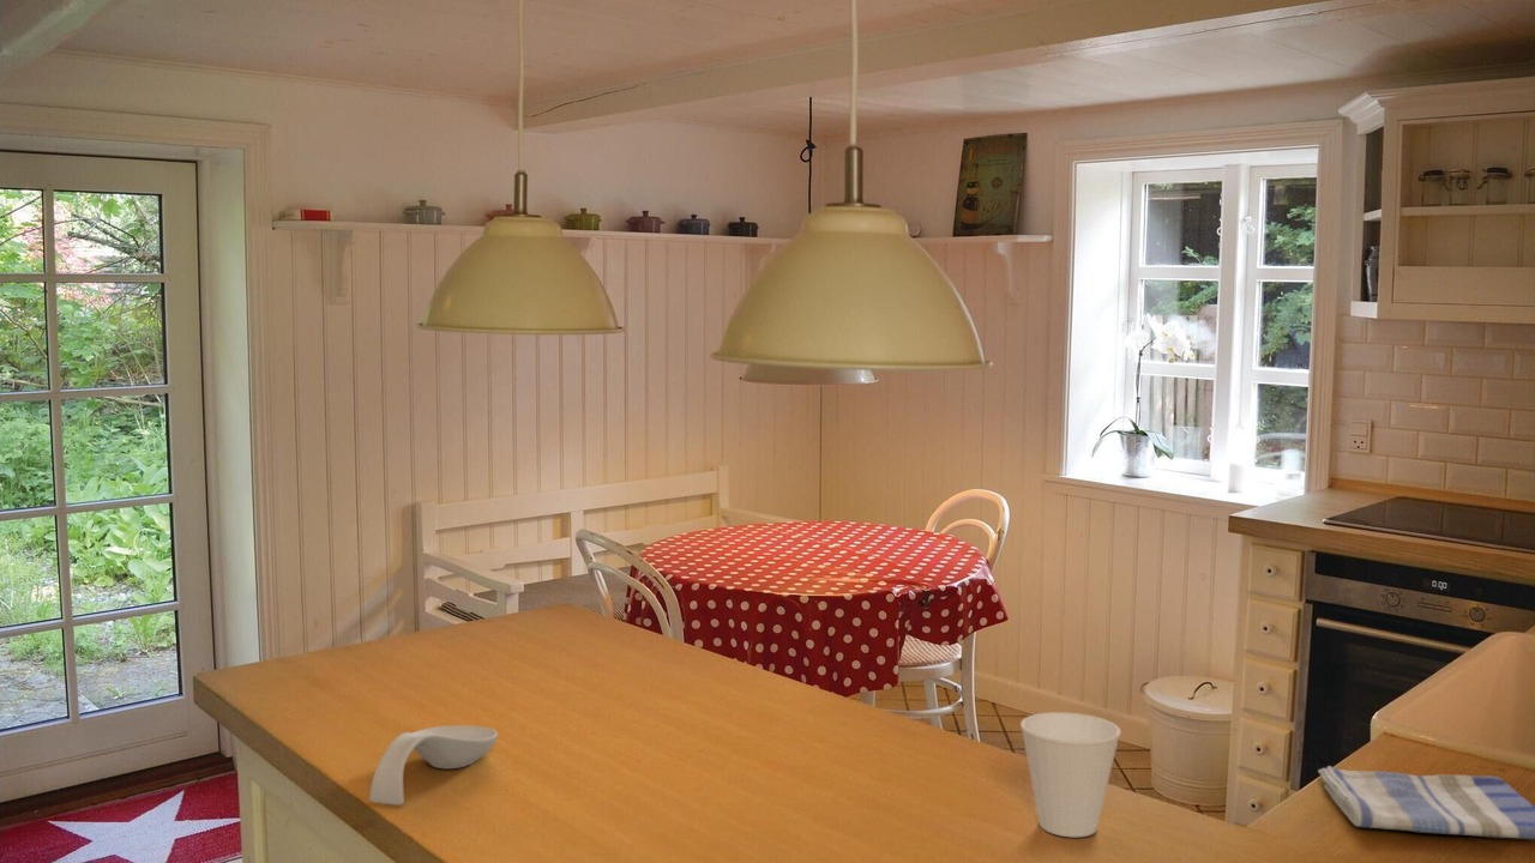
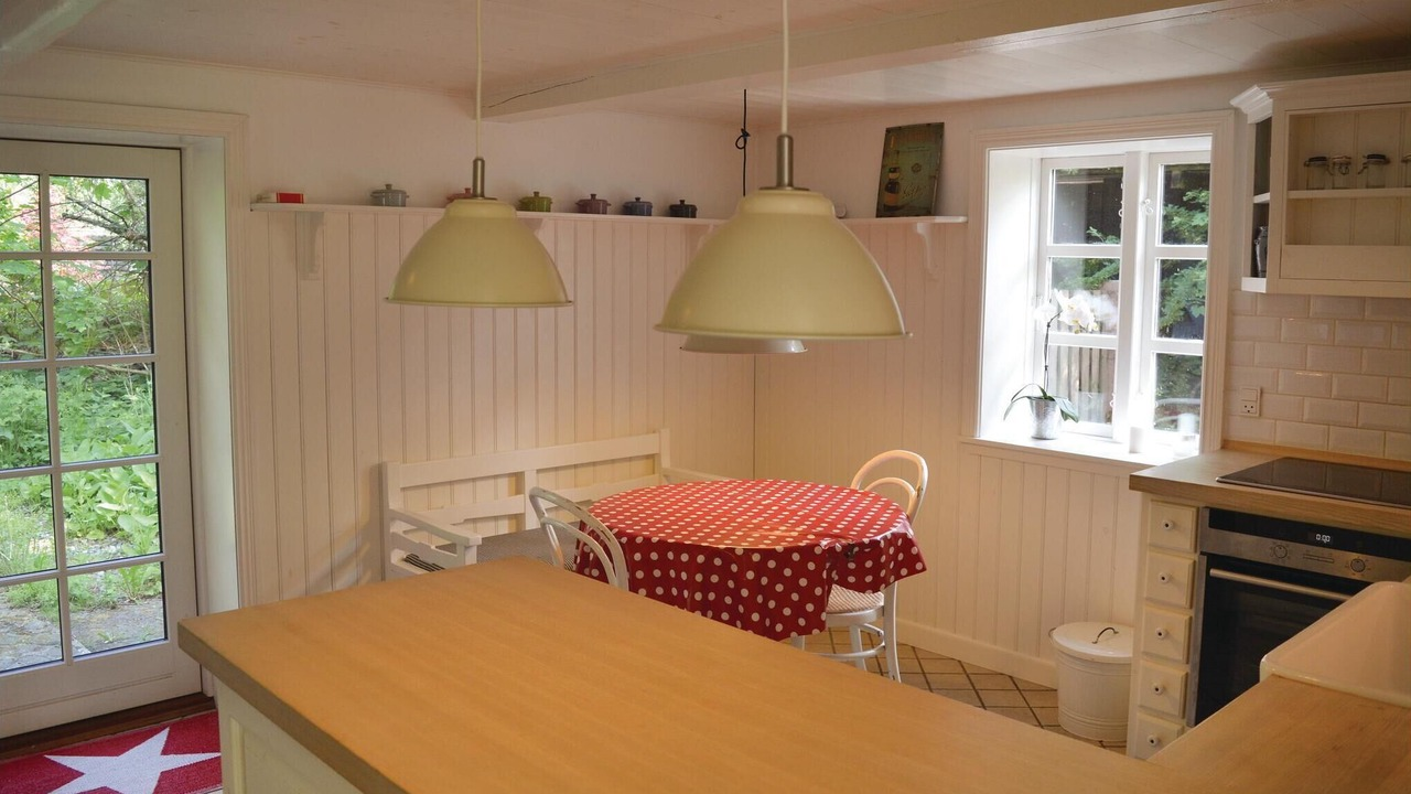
- dish towel [1317,765,1535,840]
- spoon rest [368,724,499,807]
- cup [1019,711,1122,838]
